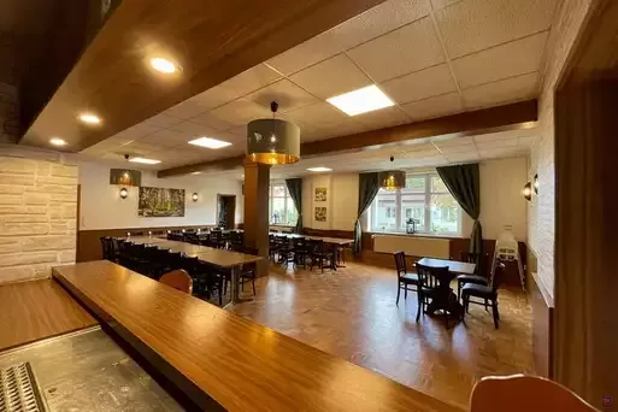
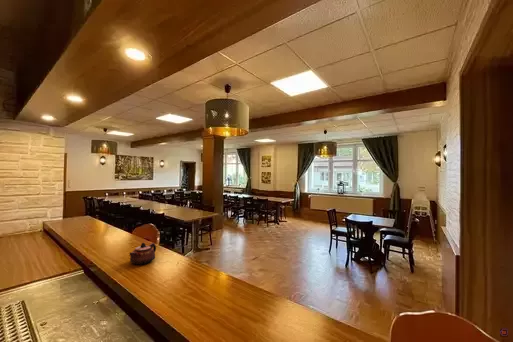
+ teapot [129,242,157,266]
